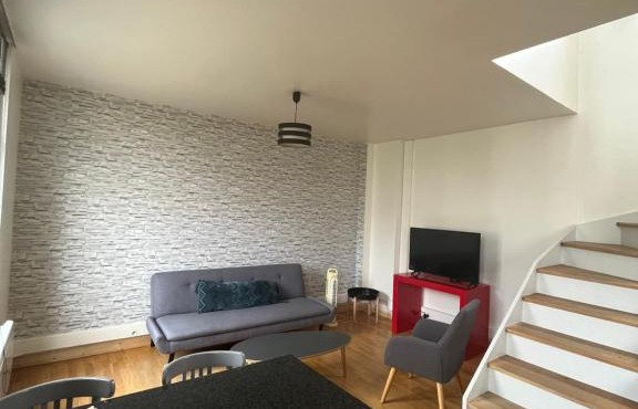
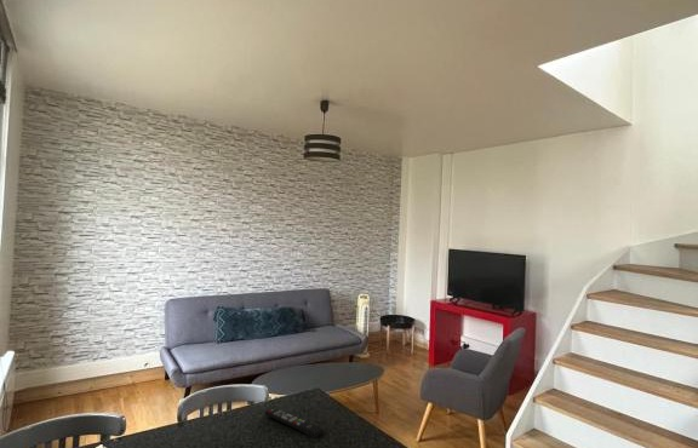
+ remote control [263,407,325,440]
